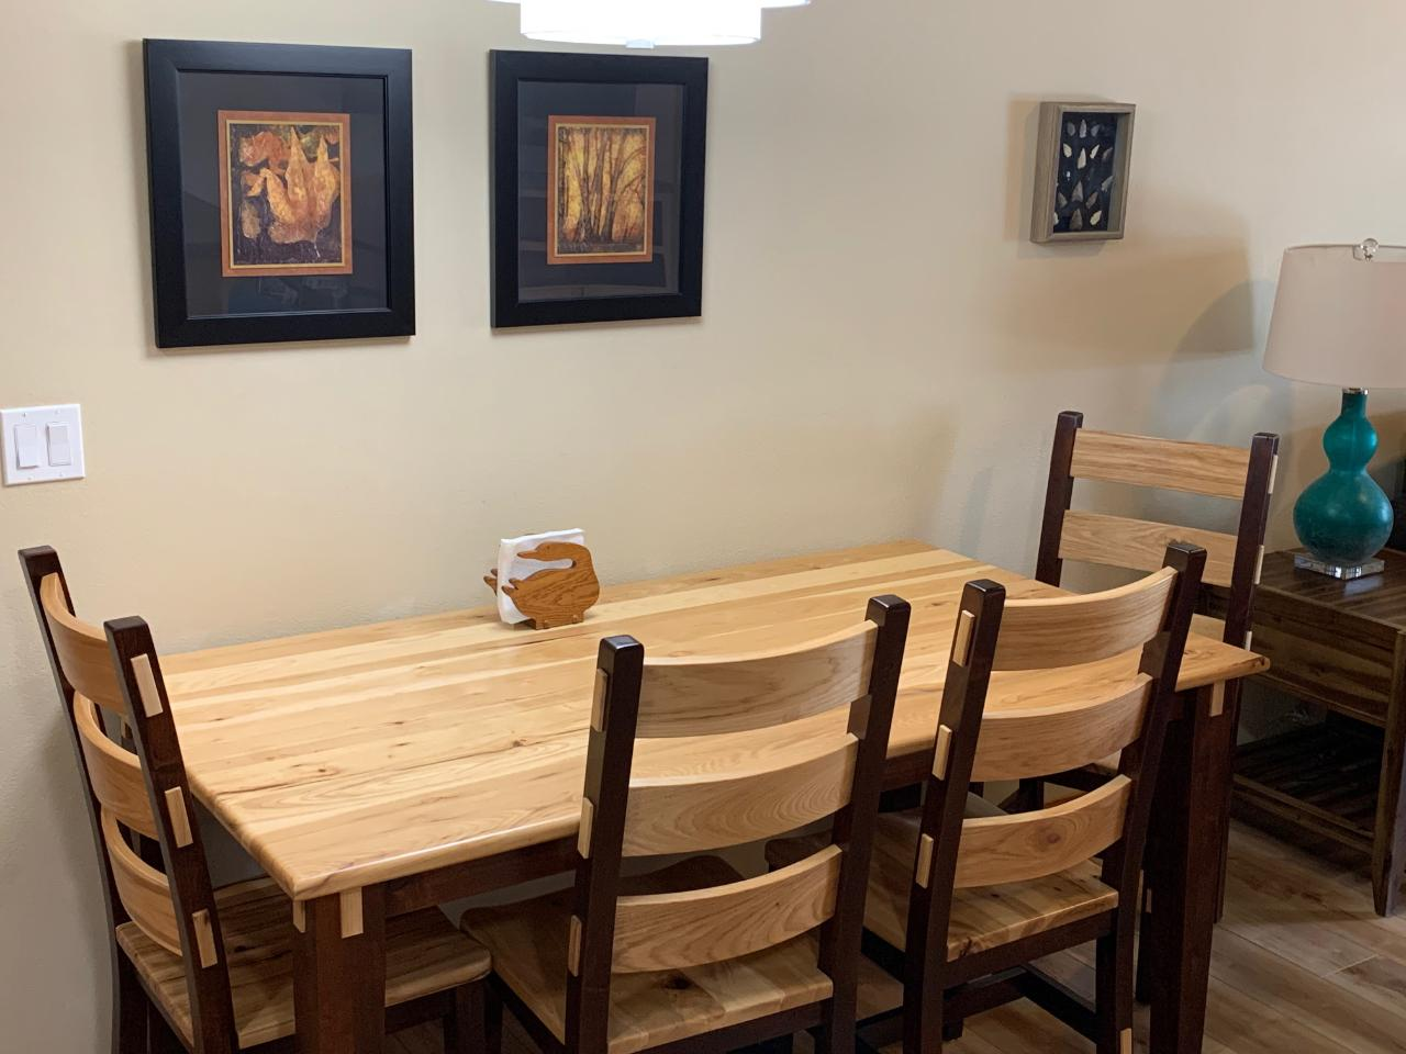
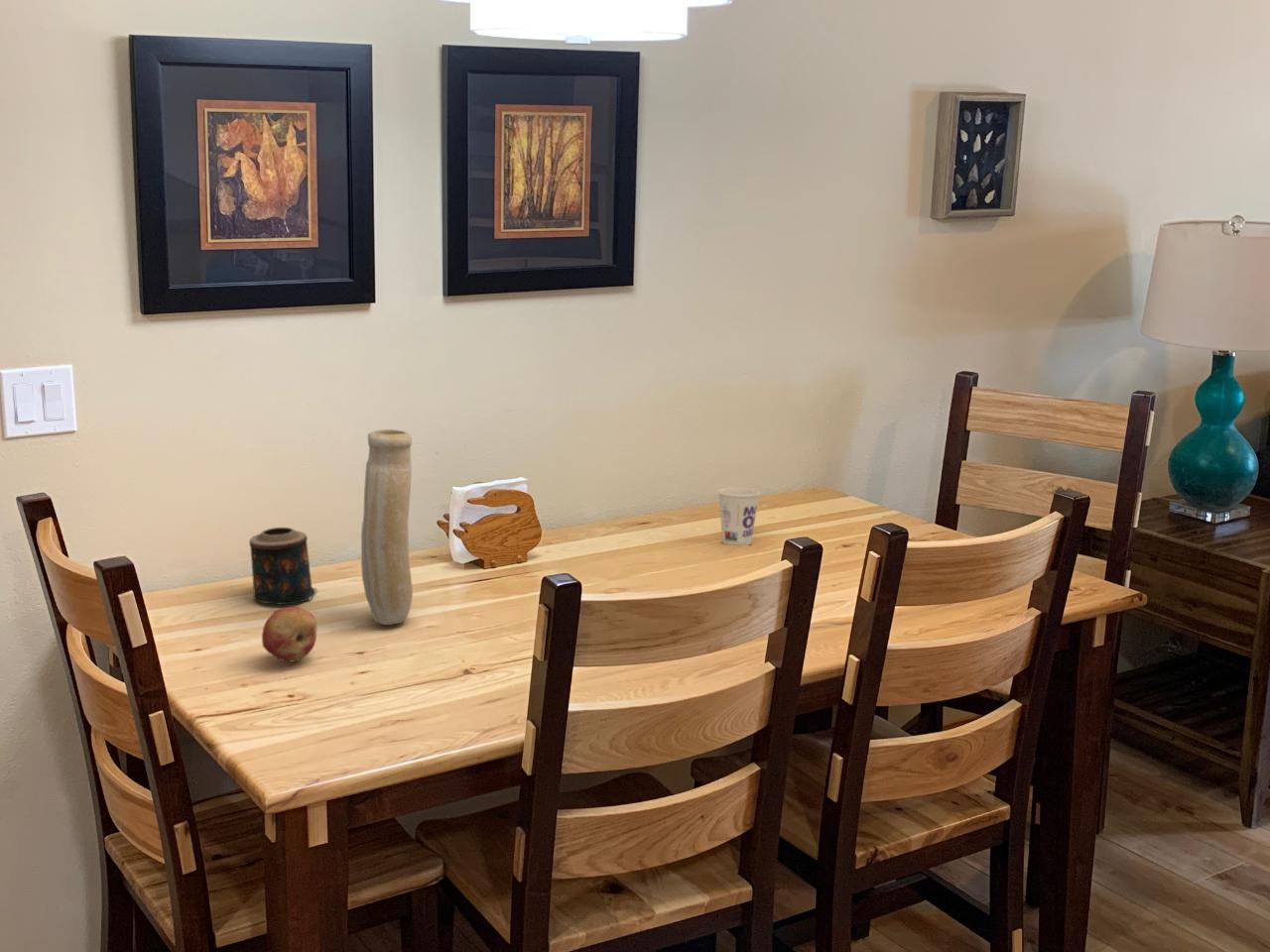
+ vase [360,428,414,626]
+ candle [248,527,318,605]
+ fruit [261,606,318,663]
+ cup [716,487,761,546]
